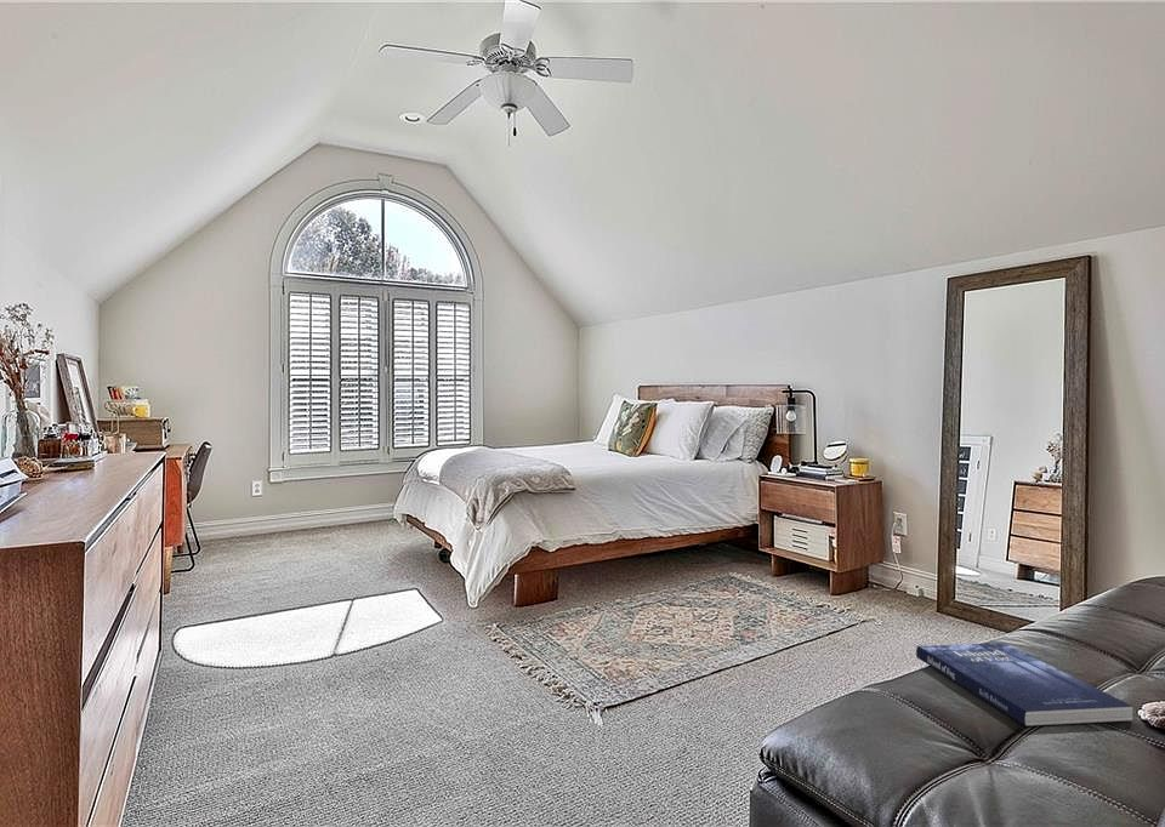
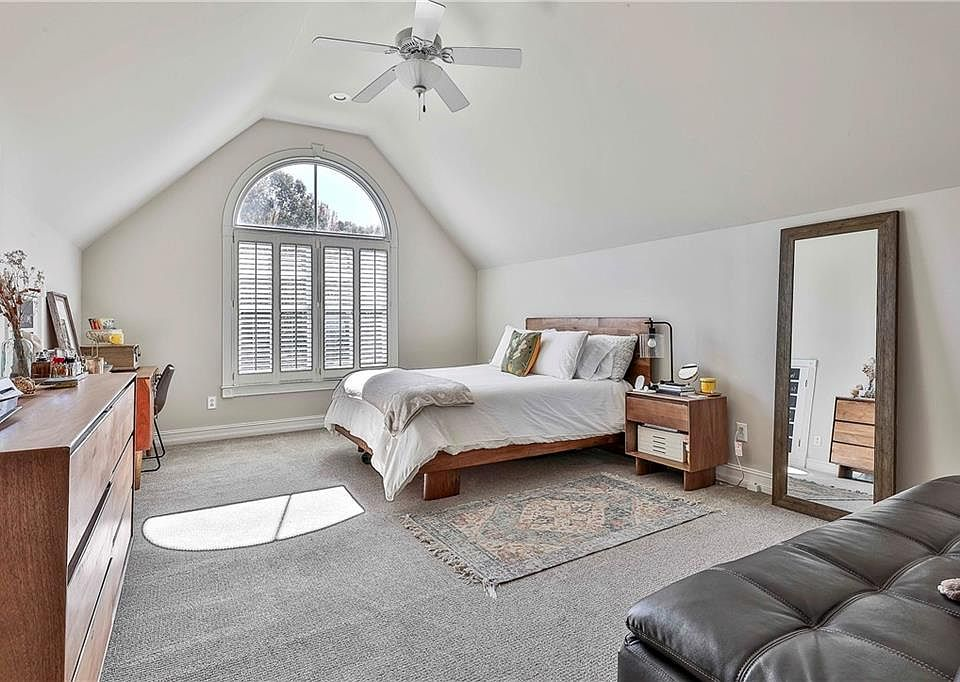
- book [915,641,1133,728]
